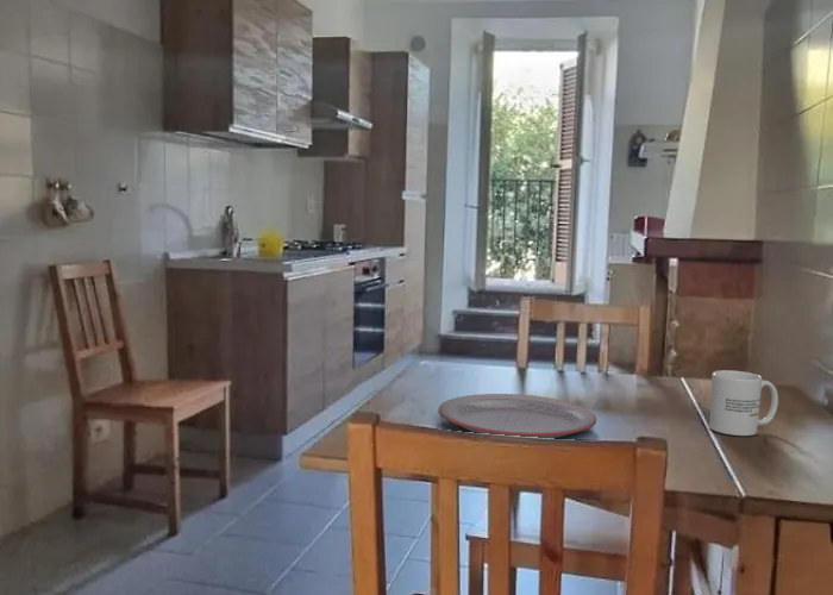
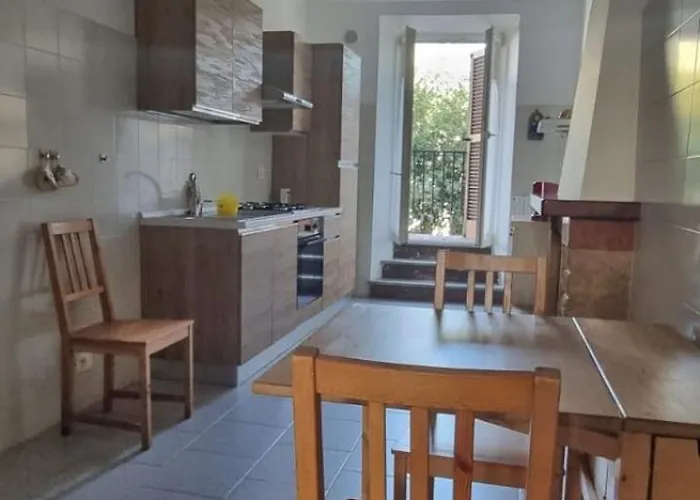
- mug [708,369,779,437]
- plate [437,393,597,439]
